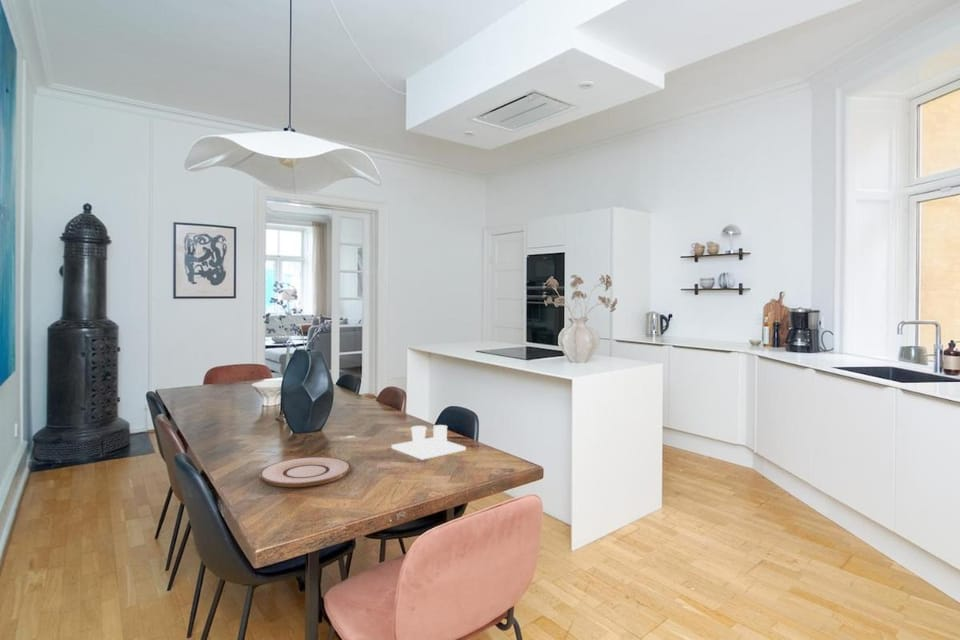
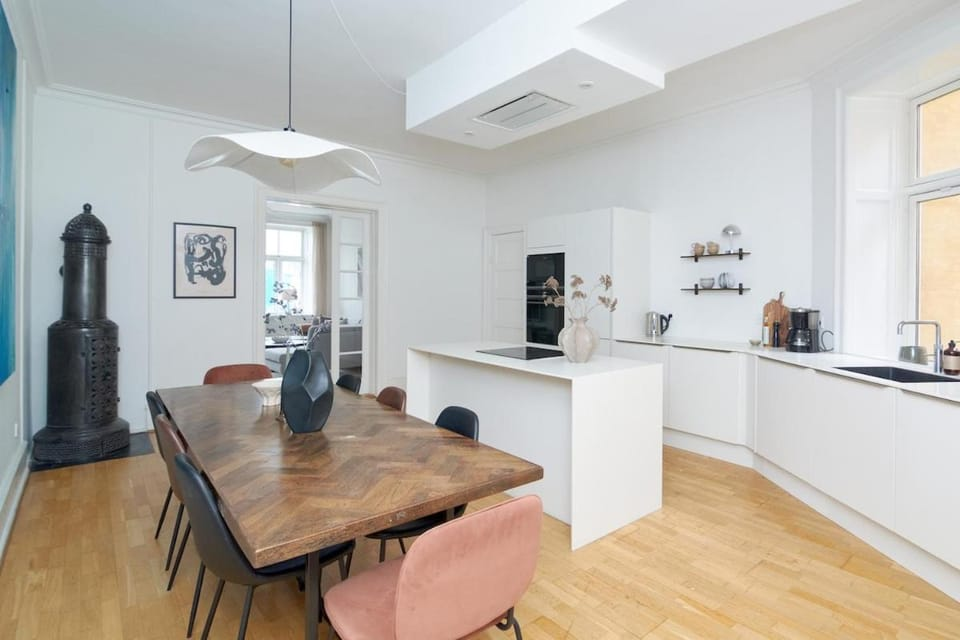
- plate [258,456,352,488]
- salt and pepper shaker set [390,424,467,461]
